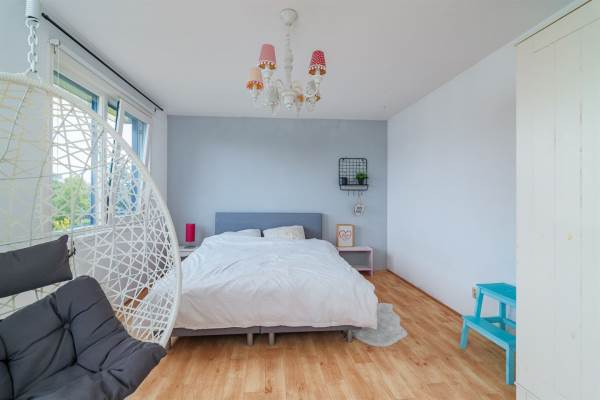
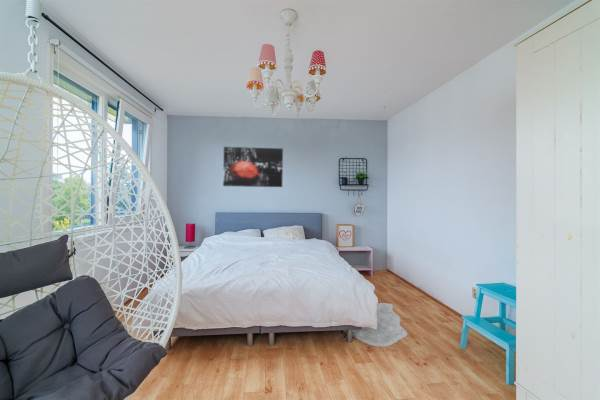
+ wall art [222,146,284,188]
